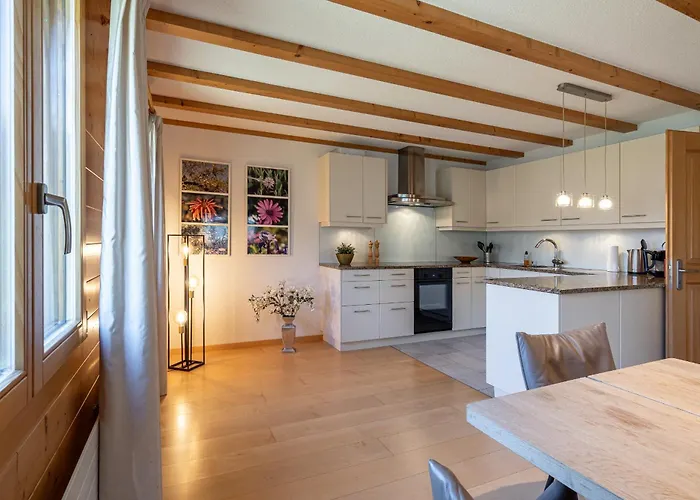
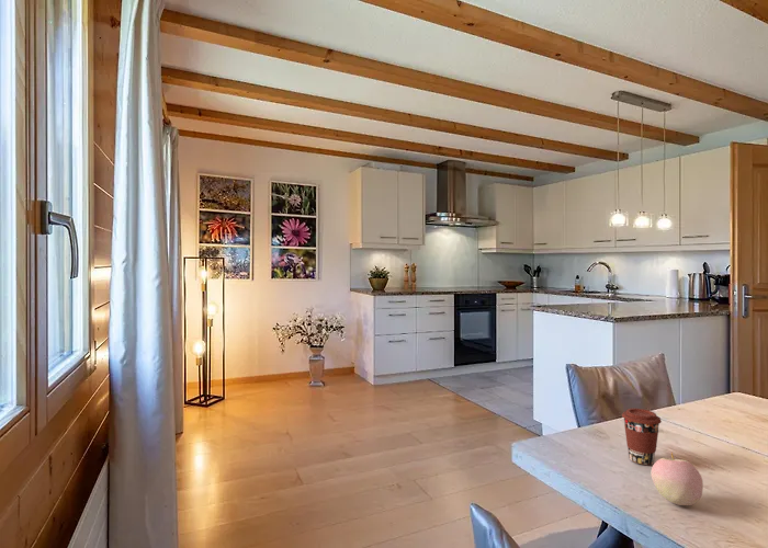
+ coffee cup [621,408,663,466]
+ apple [651,452,704,506]
